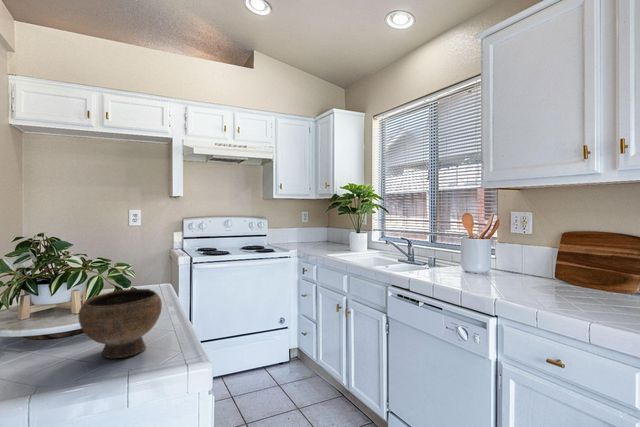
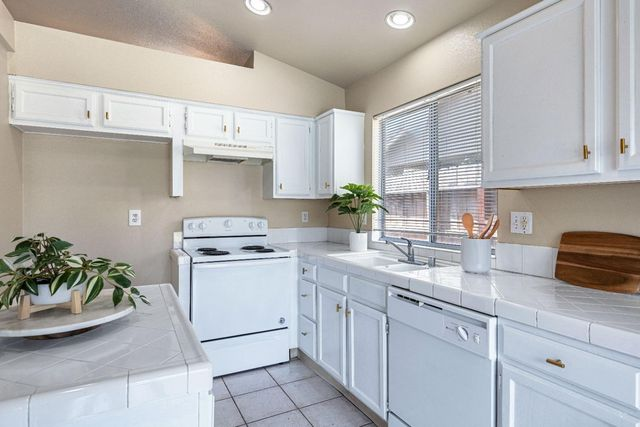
- bowl [77,288,163,359]
